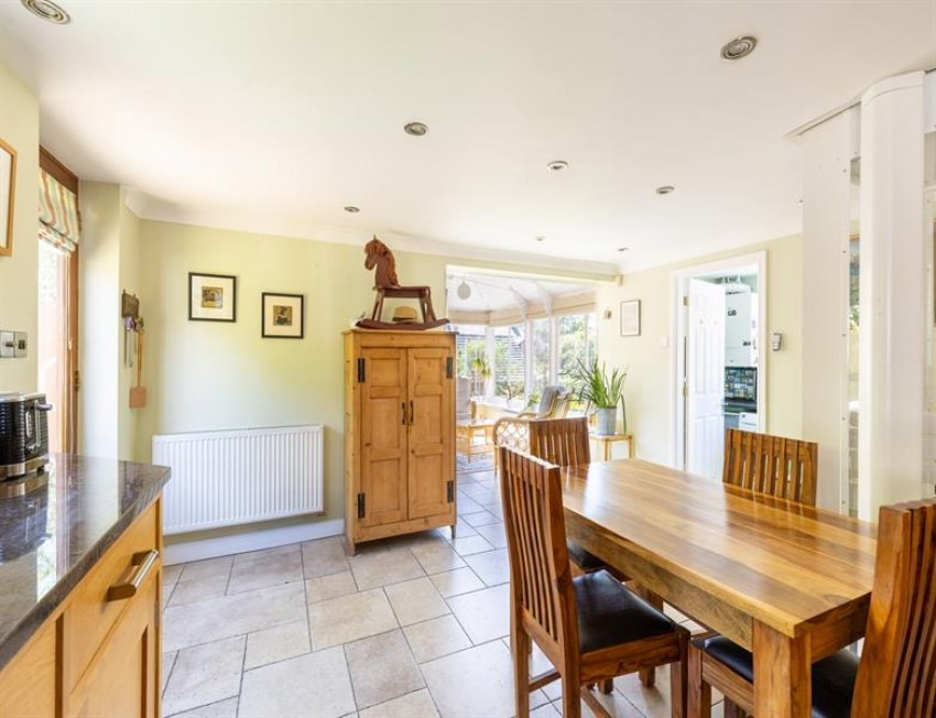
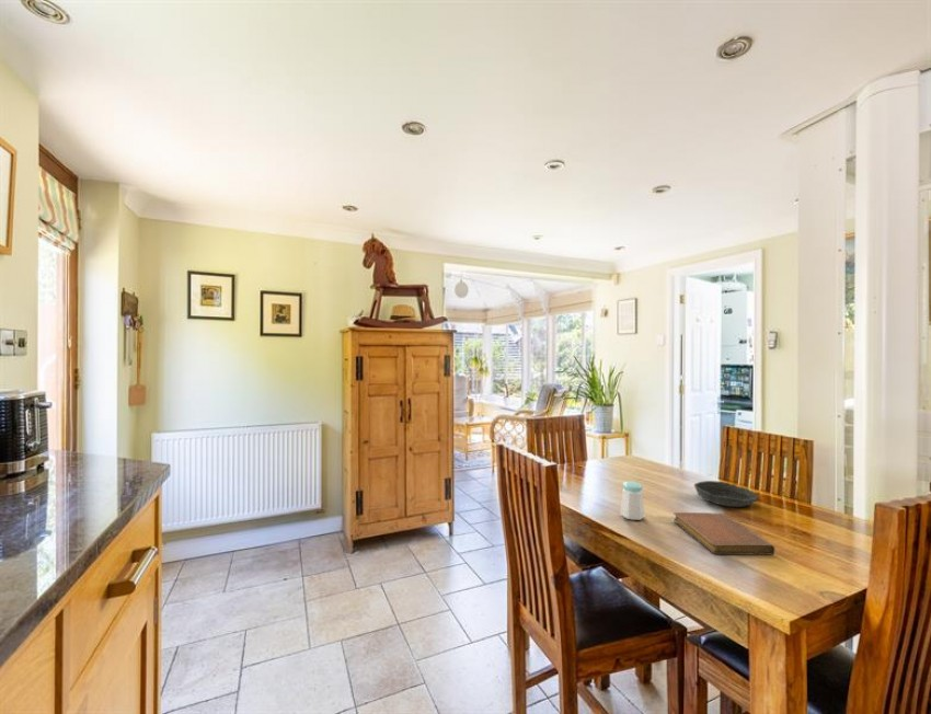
+ notebook [673,511,775,556]
+ salt shaker [620,480,645,521]
+ bowl [693,480,760,508]
